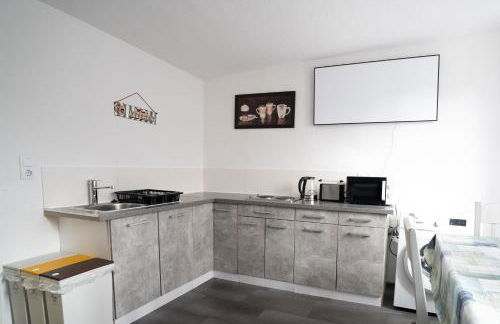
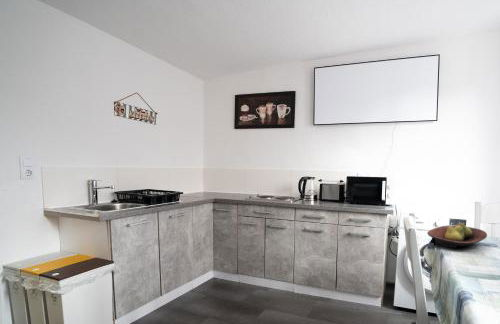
+ fruit bowl [426,222,488,249]
